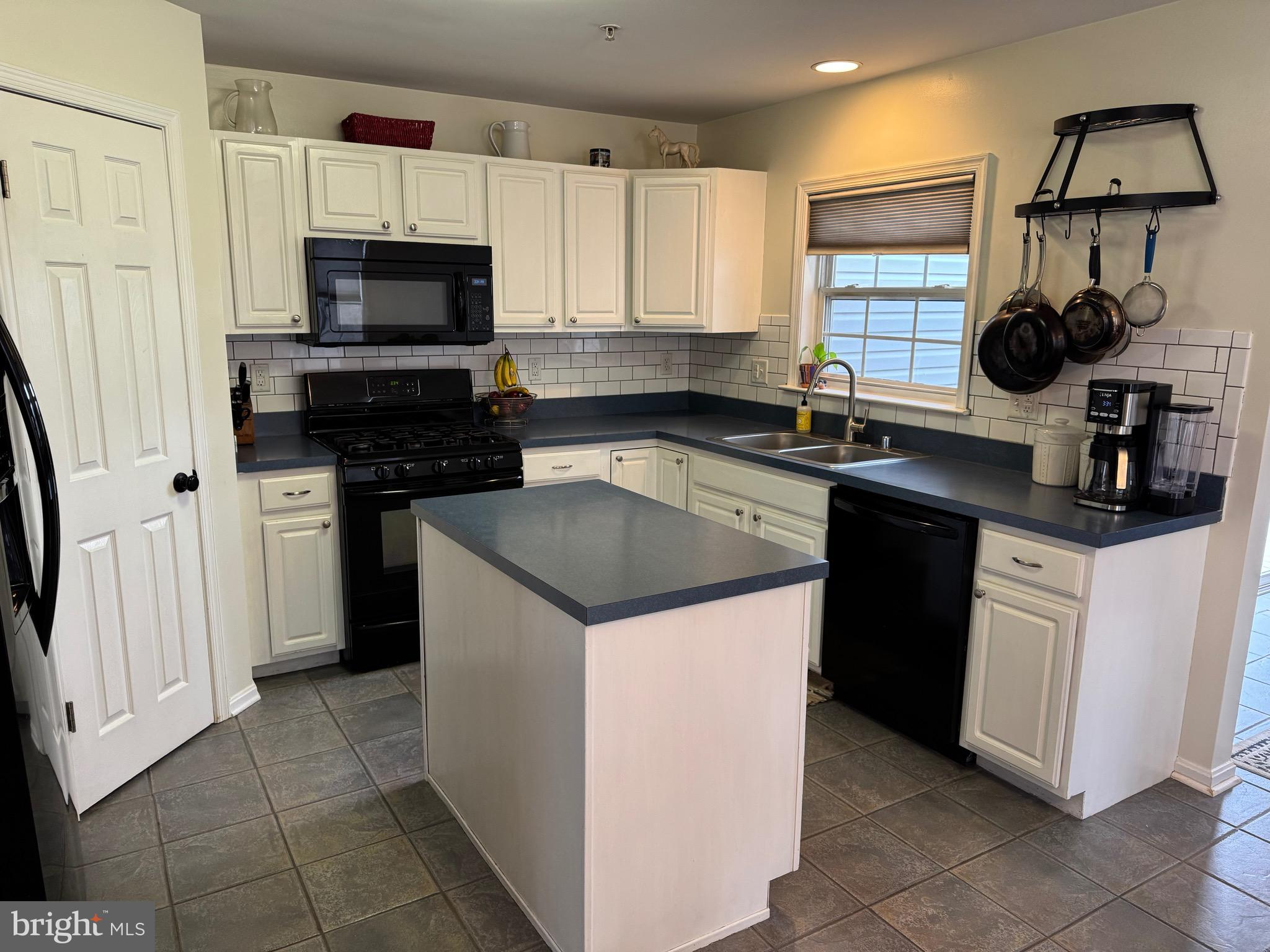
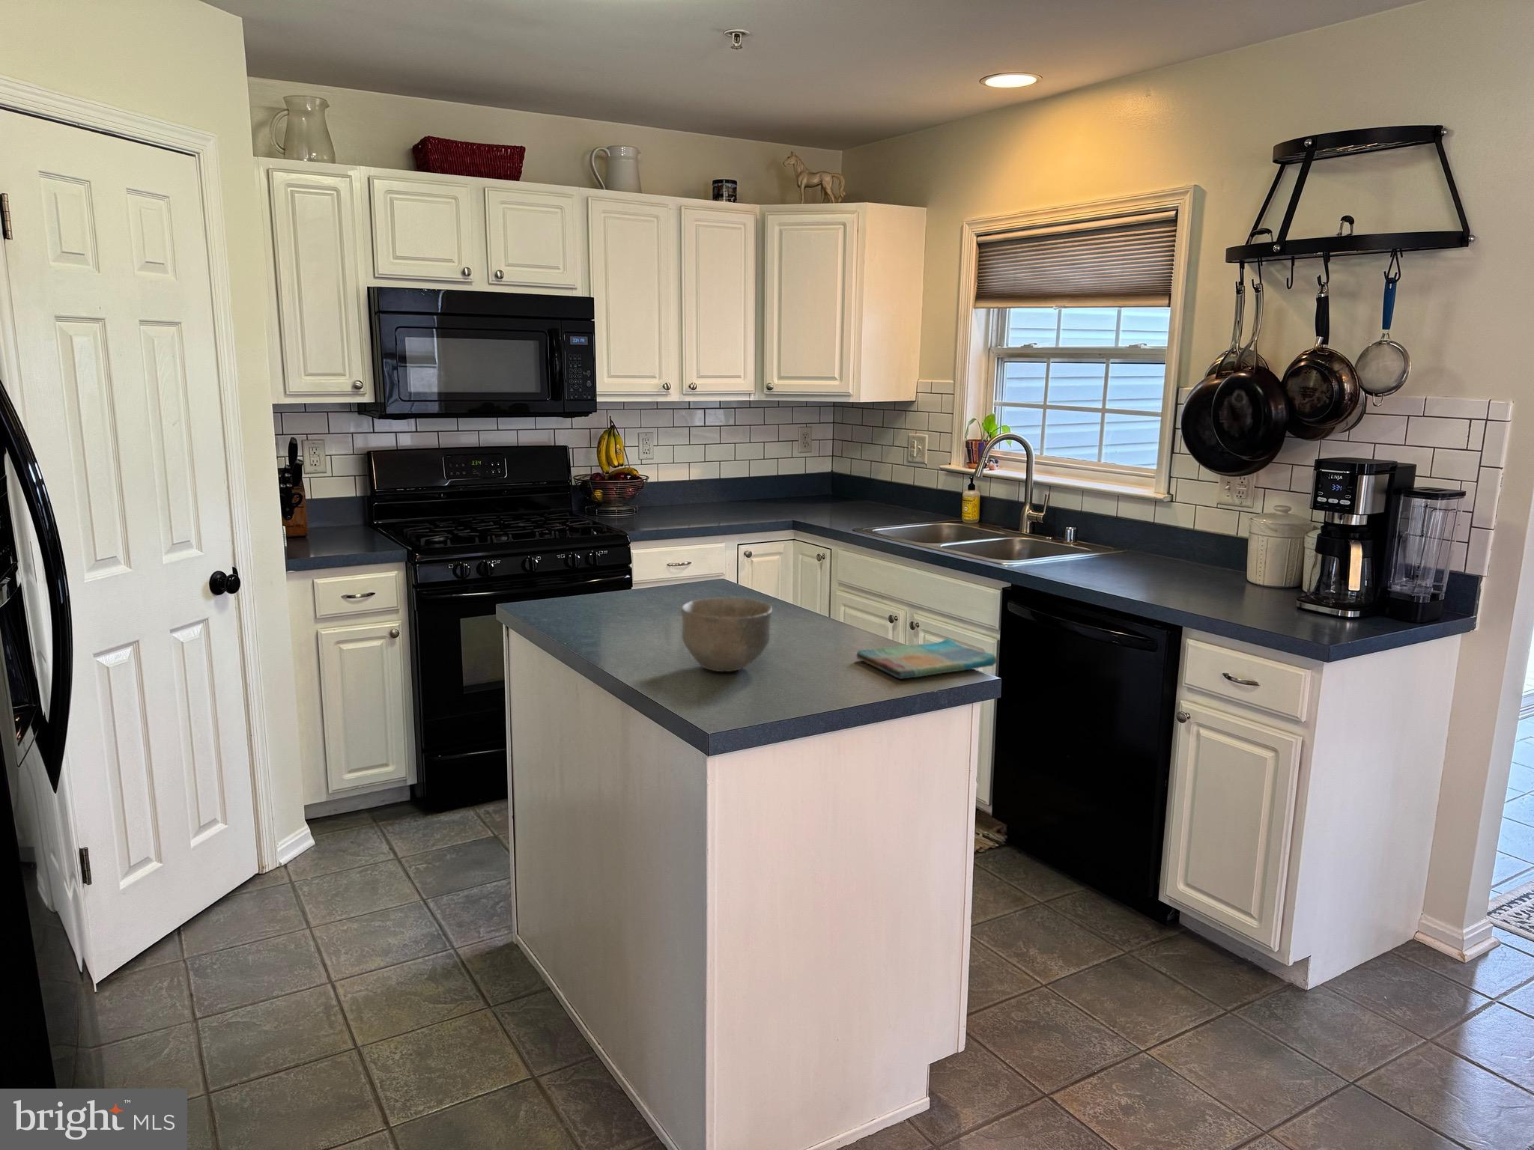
+ dish towel [855,637,998,680]
+ bowl [680,597,773,673]
